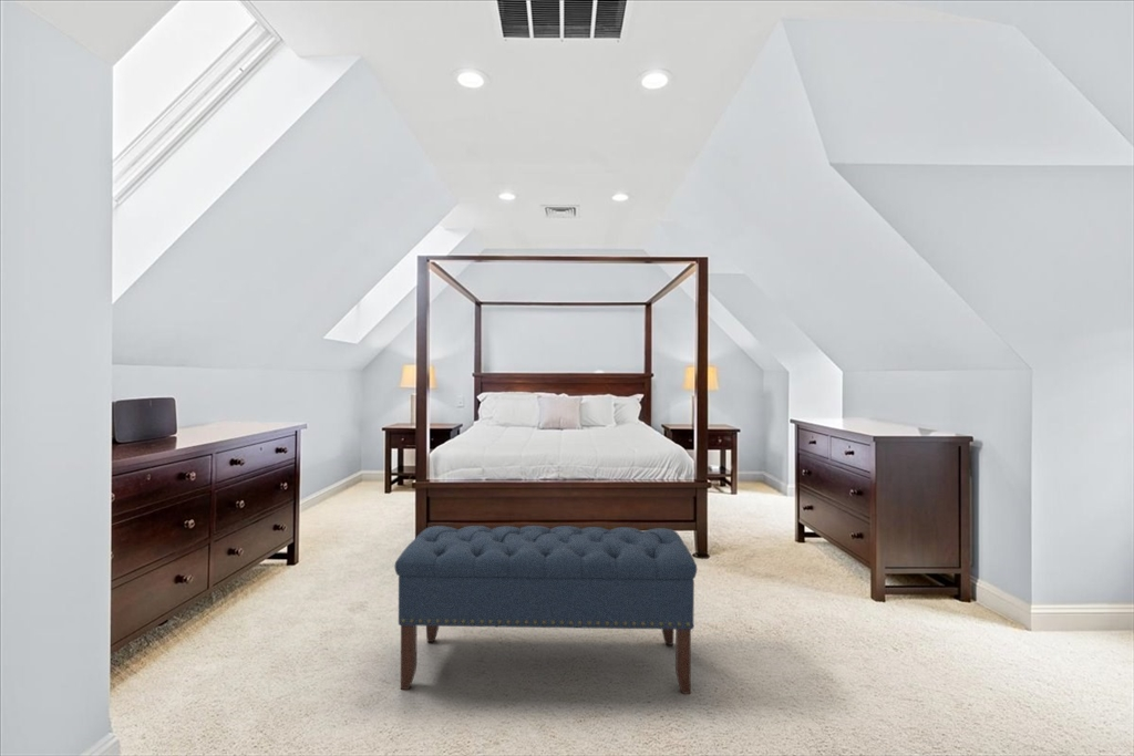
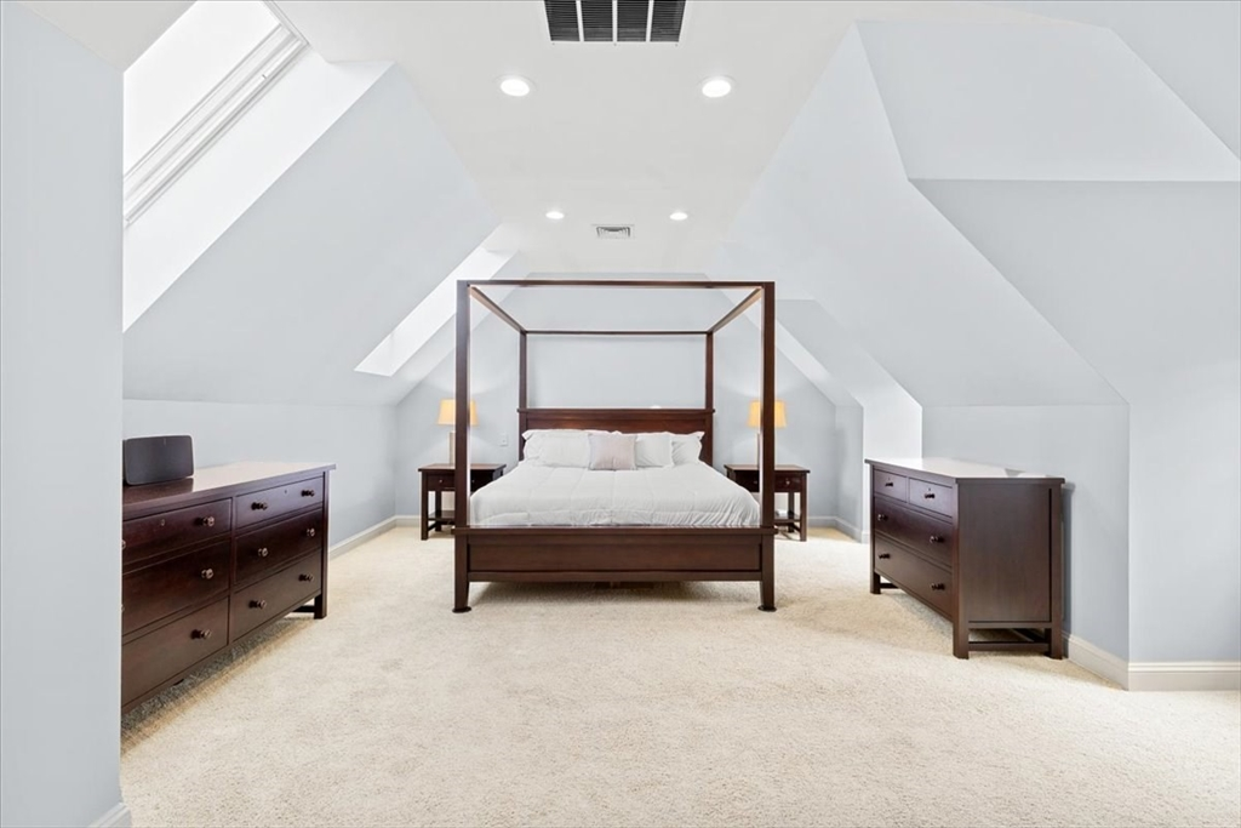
- bench [394,525,698,695]
